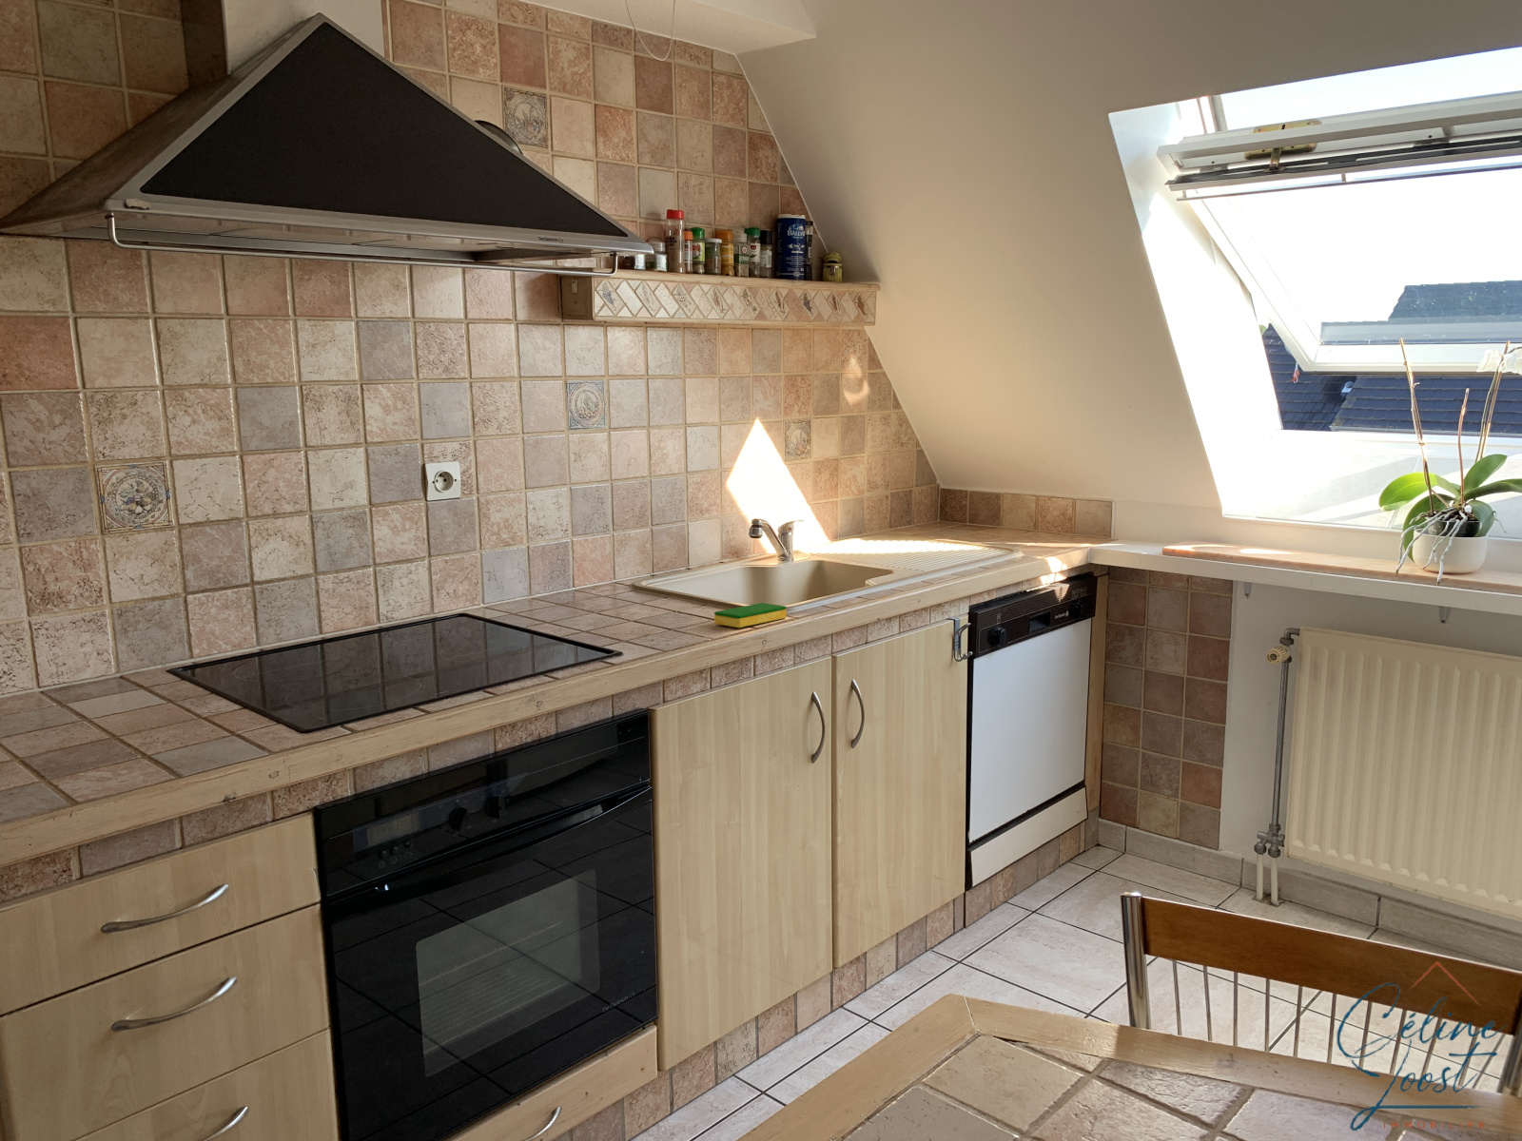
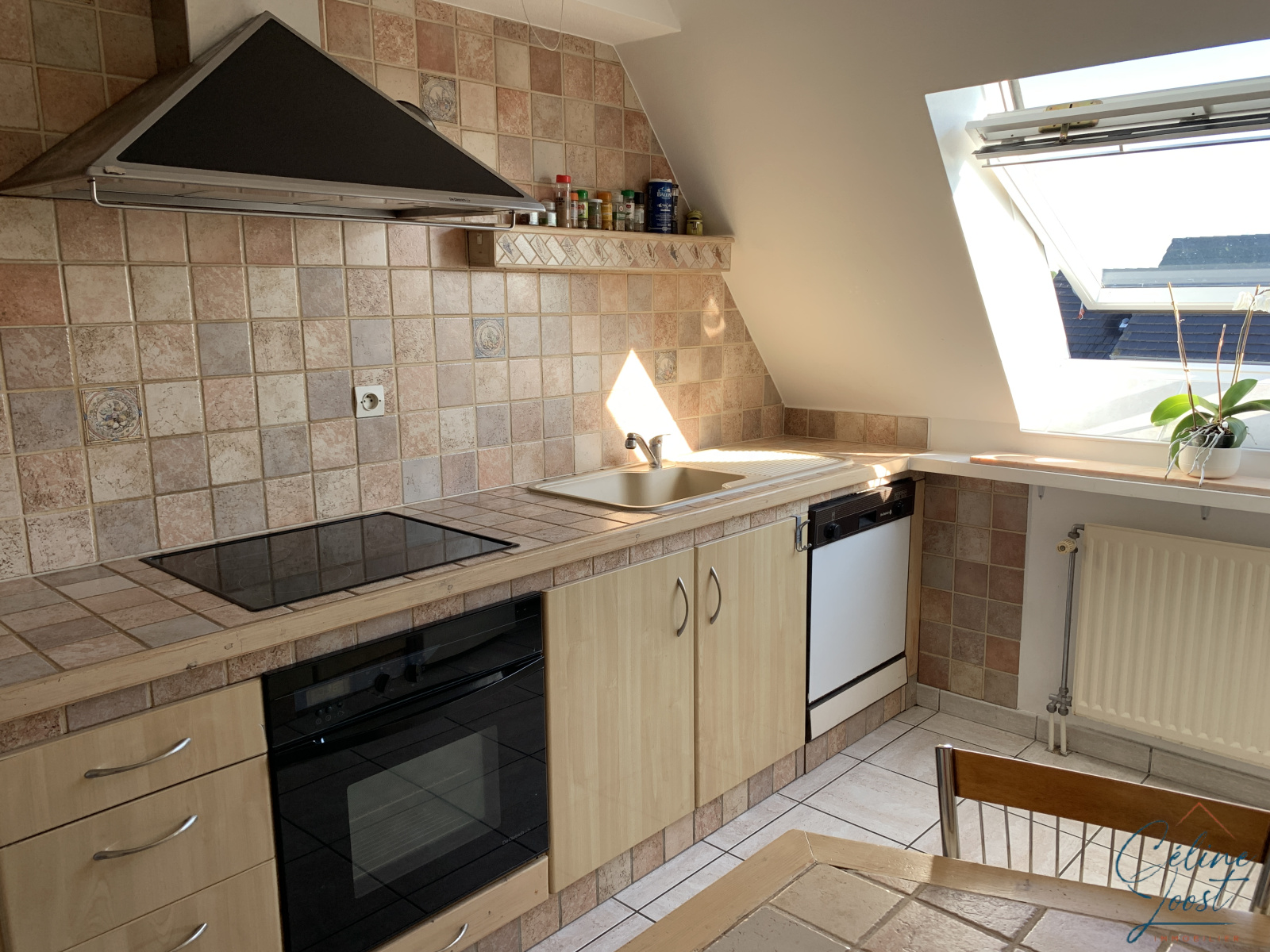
- dish sponge [713,602,787,628]
